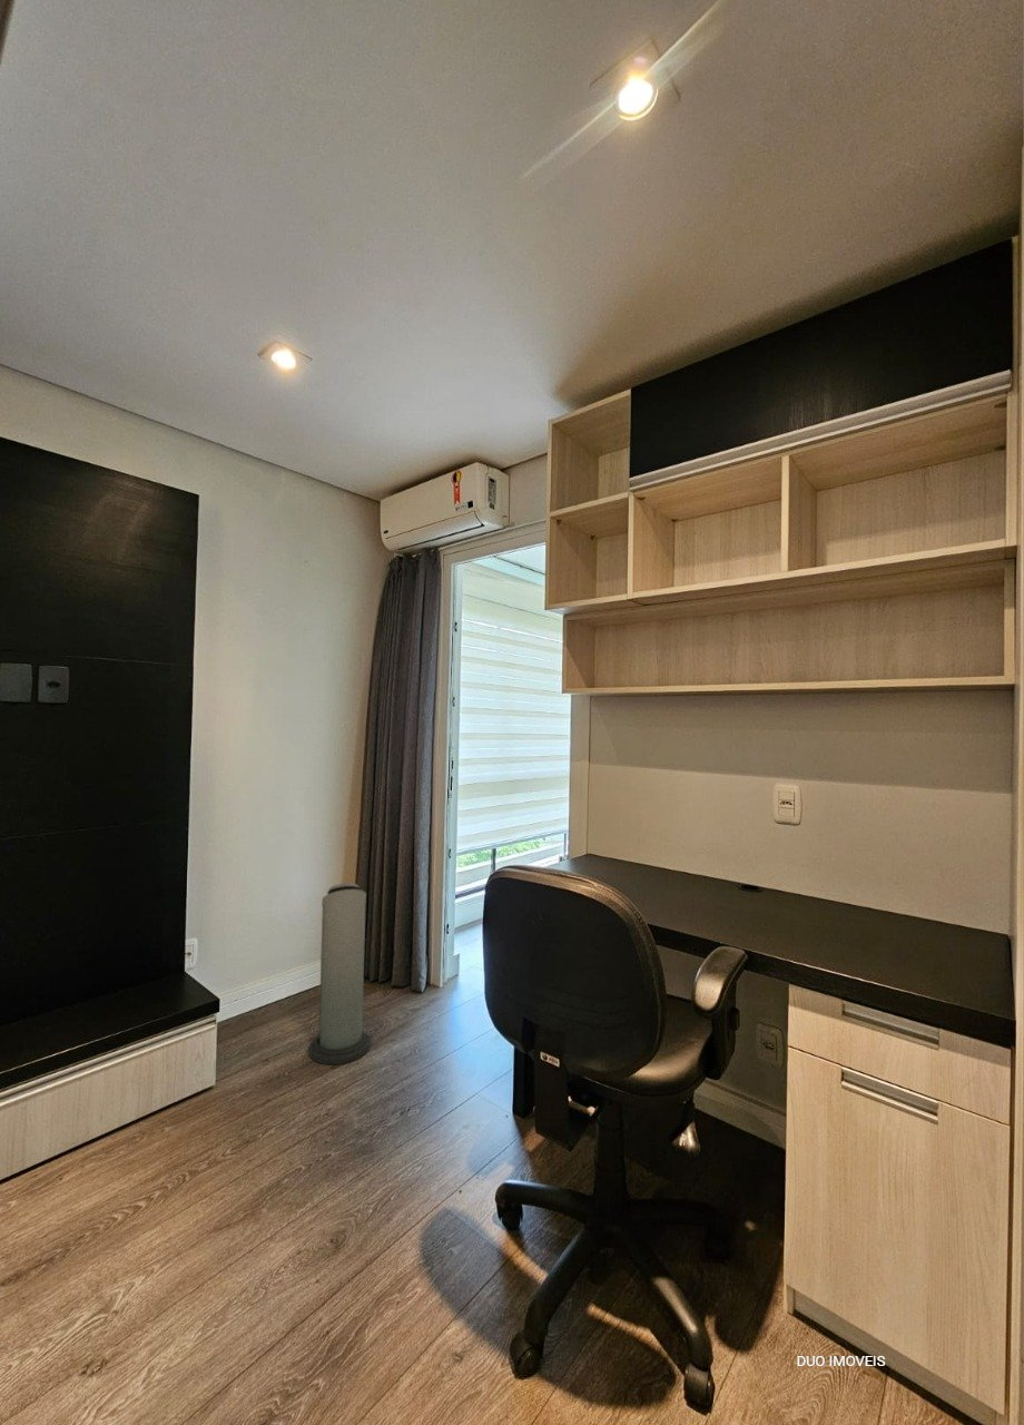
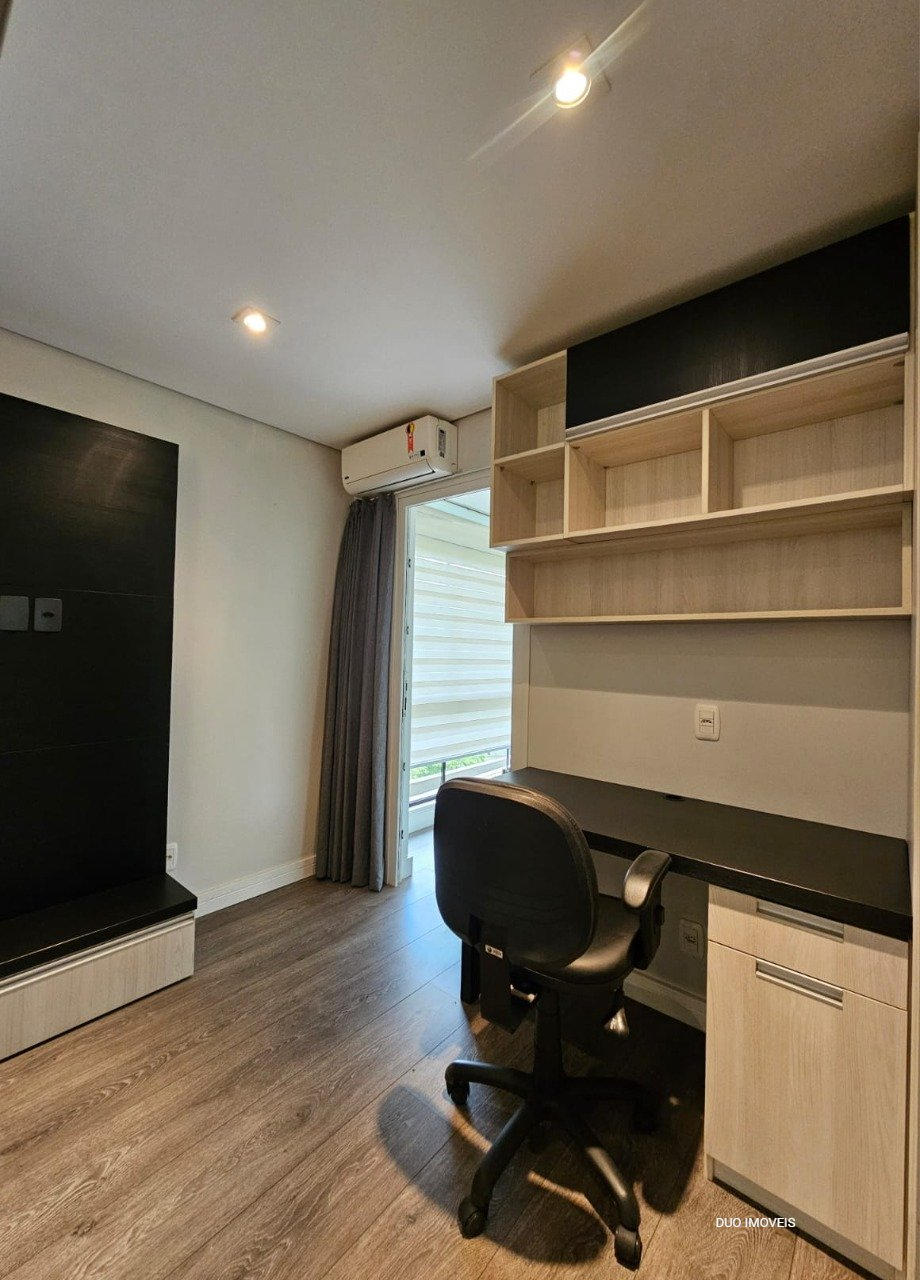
- air purifier [307,882,372,1065]
